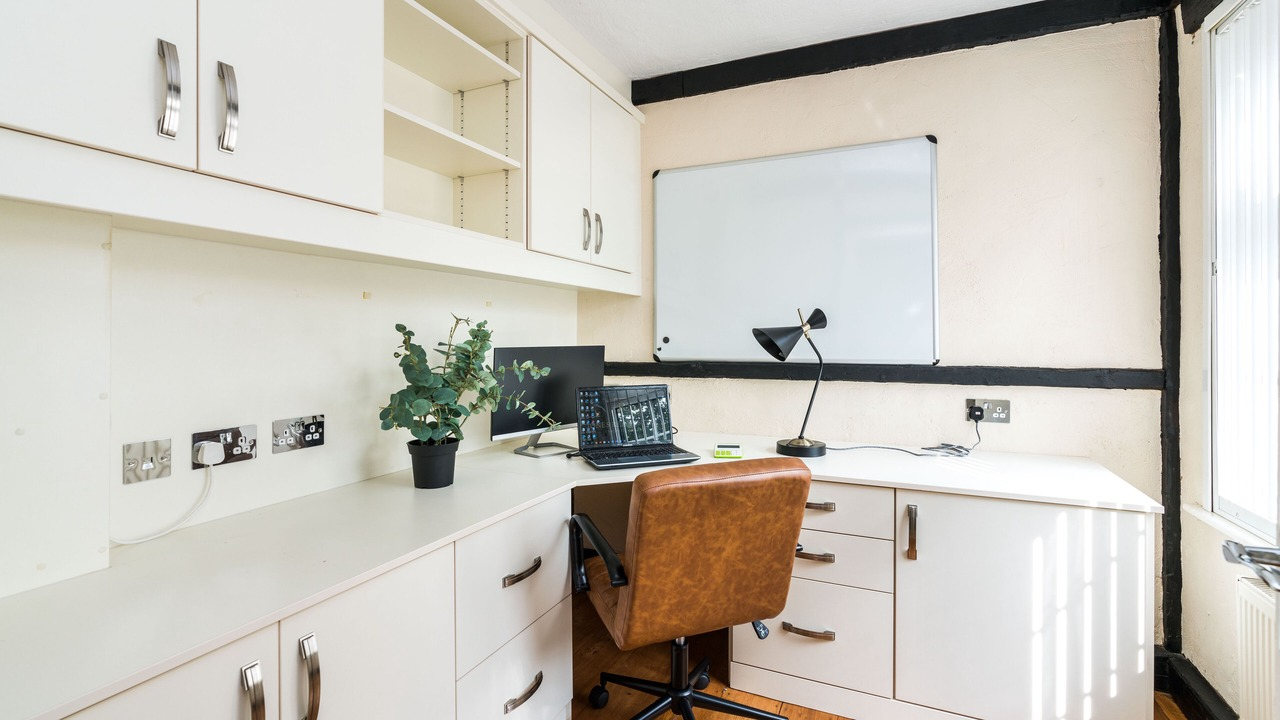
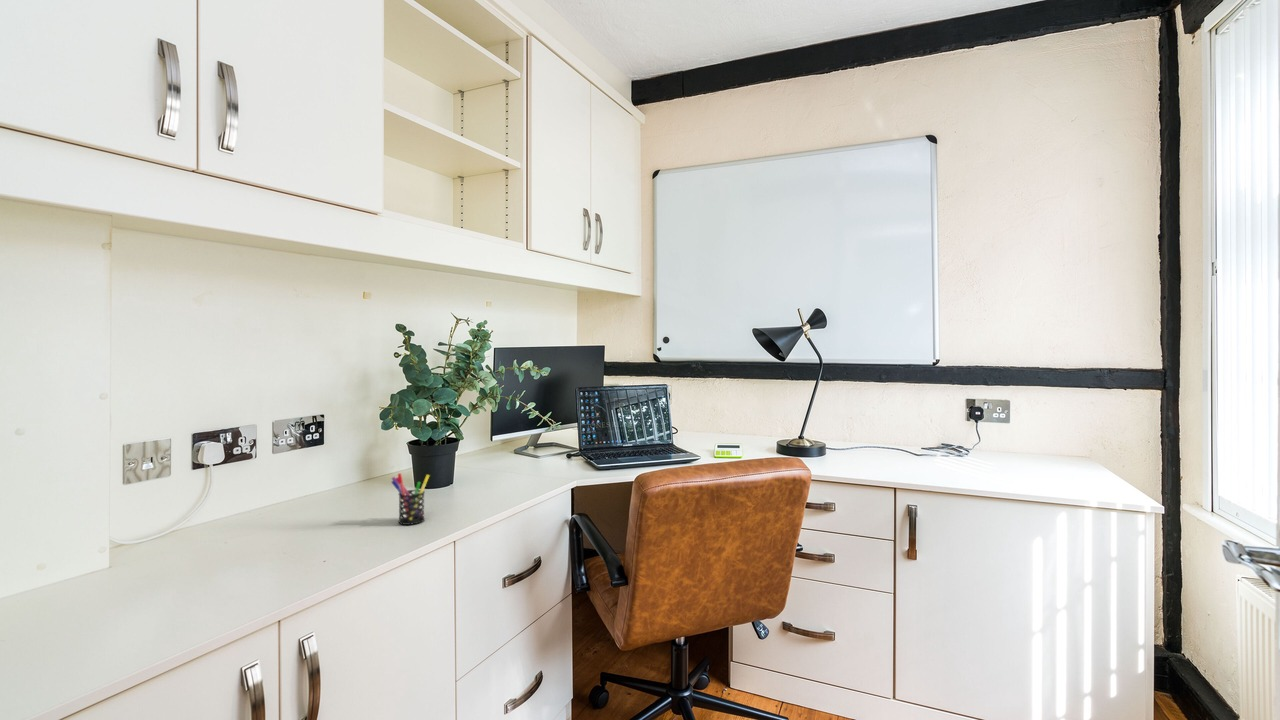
+ pen holder [390,472,431,526]
